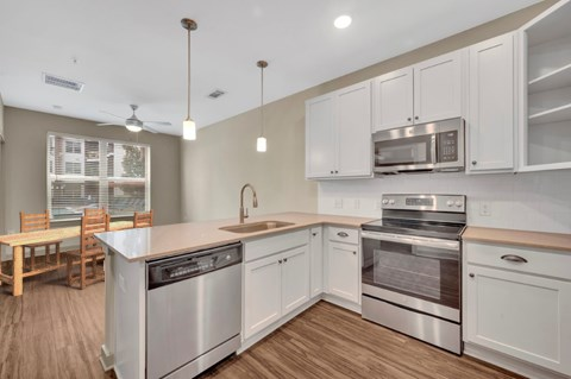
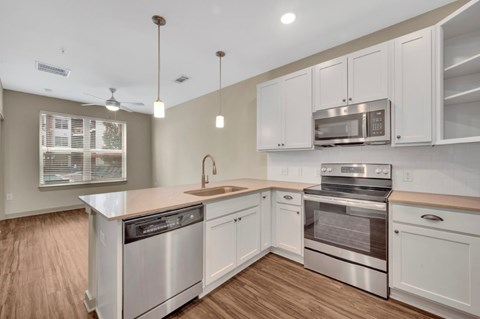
- dining table [0,206,155,297]
